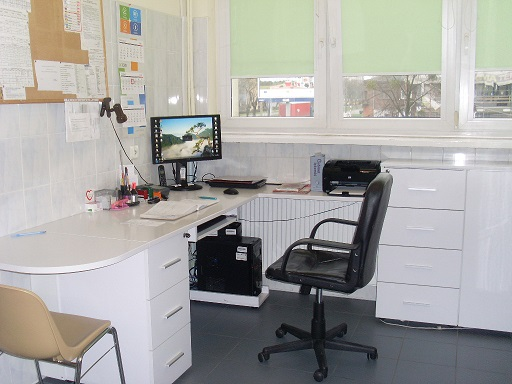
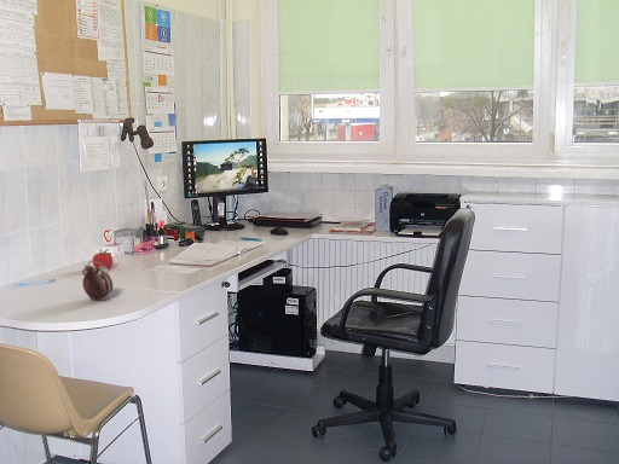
+ alarm clock [81,260,114,302]
+ apple [92,248,115,269]
